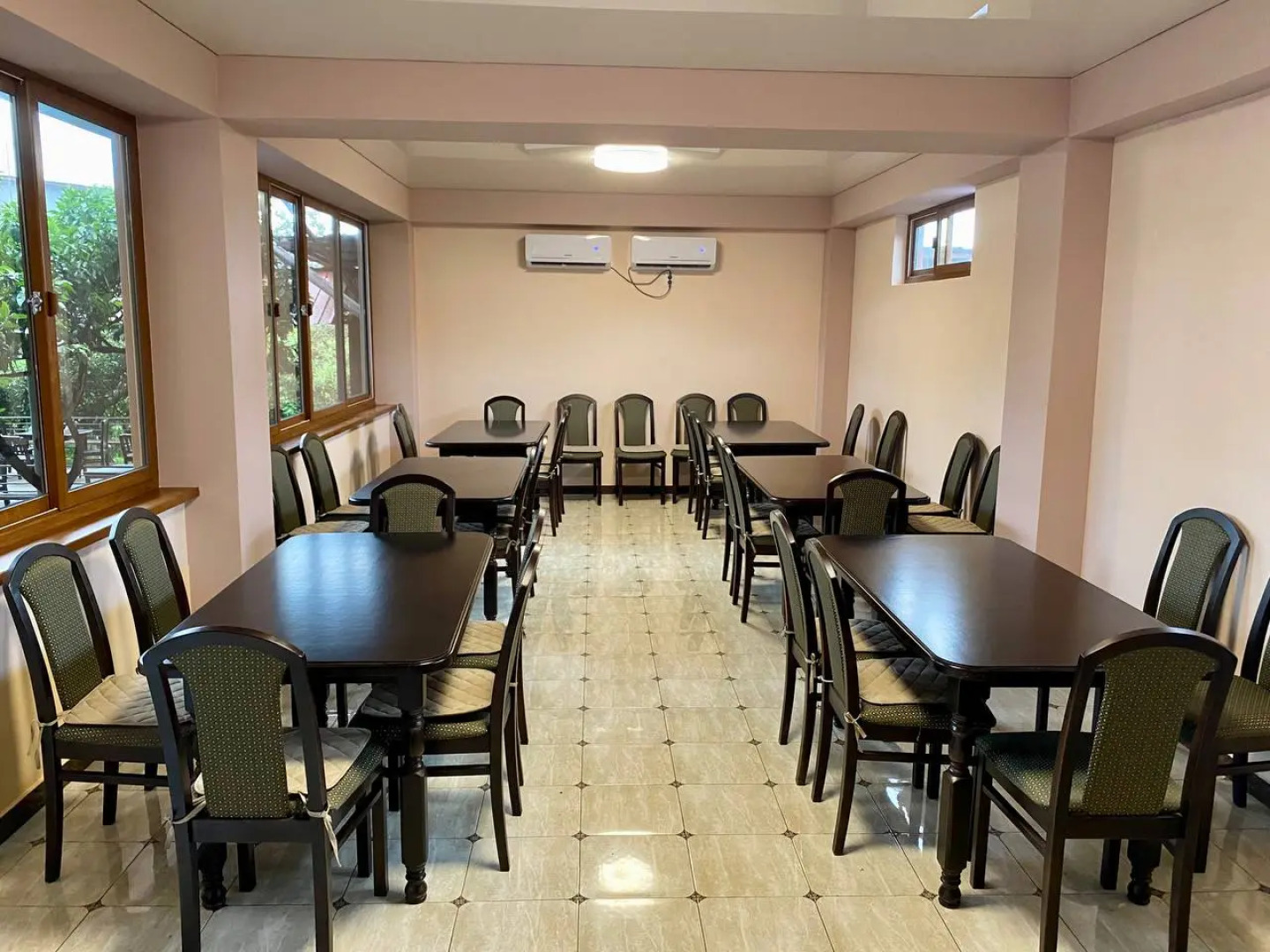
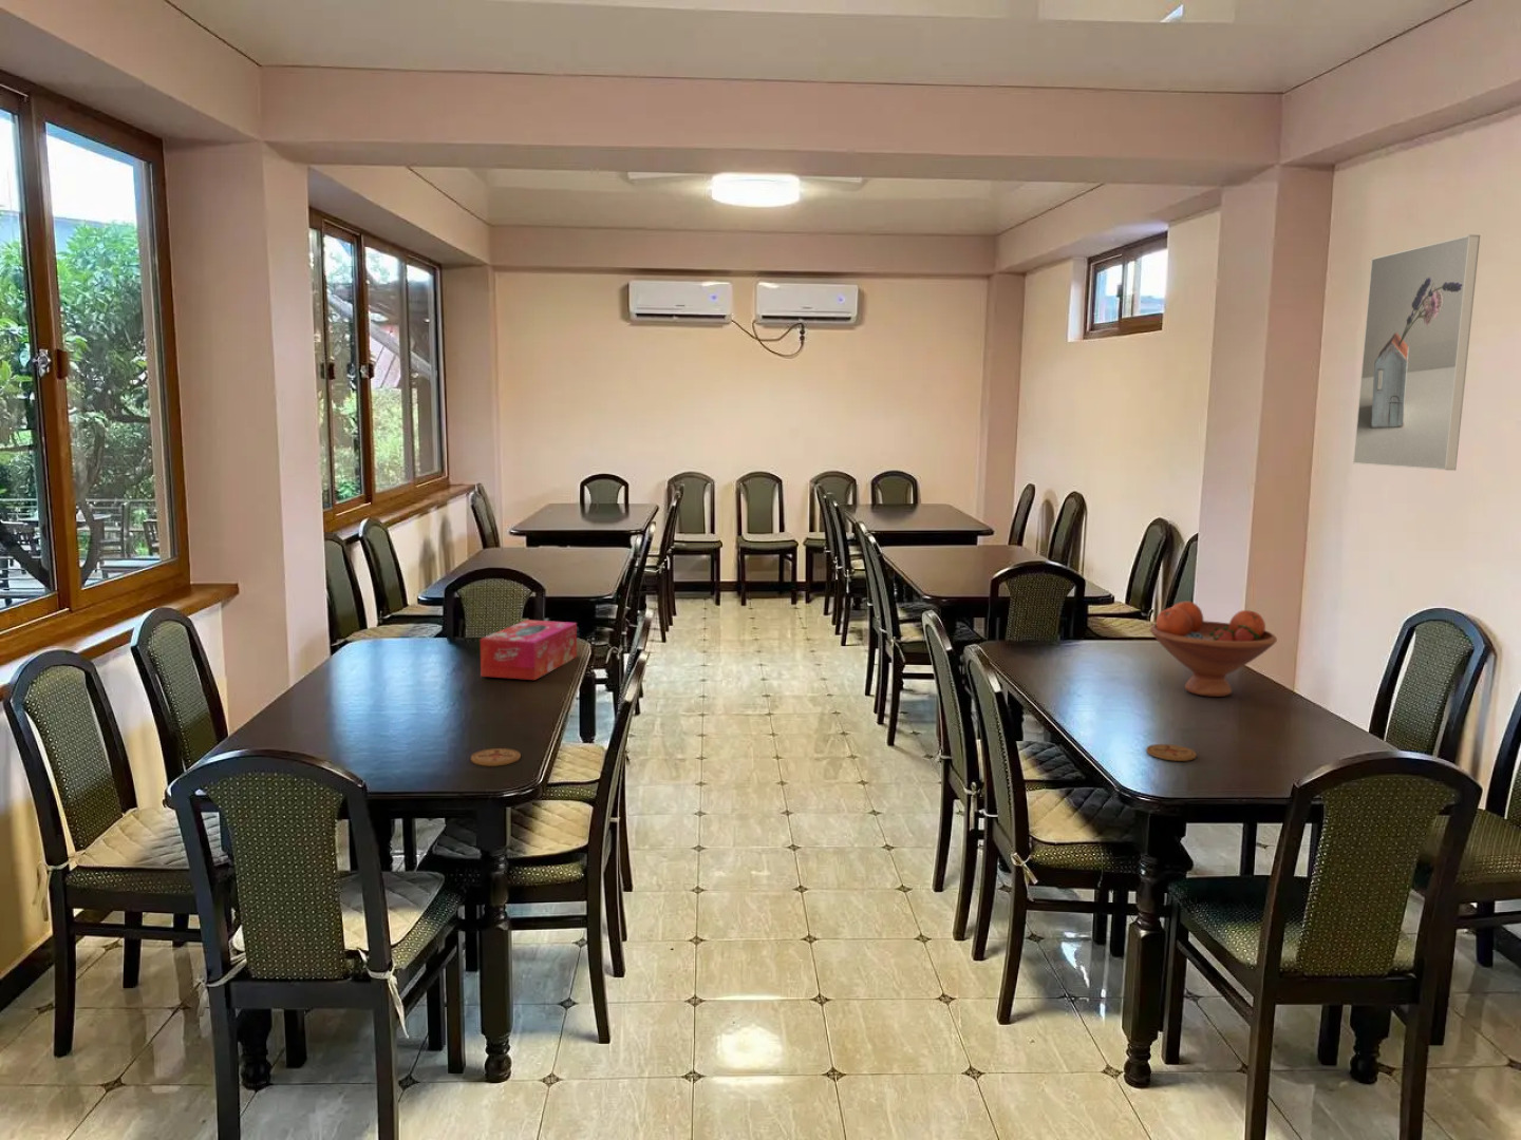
+ coaster [469,747,522,768]
+ fruit bowl [1150,600,1278,698]
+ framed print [1352,234,1480,472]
+ tissue box [479,619,577,681]
+ coaster [1145,744,1198,762]
